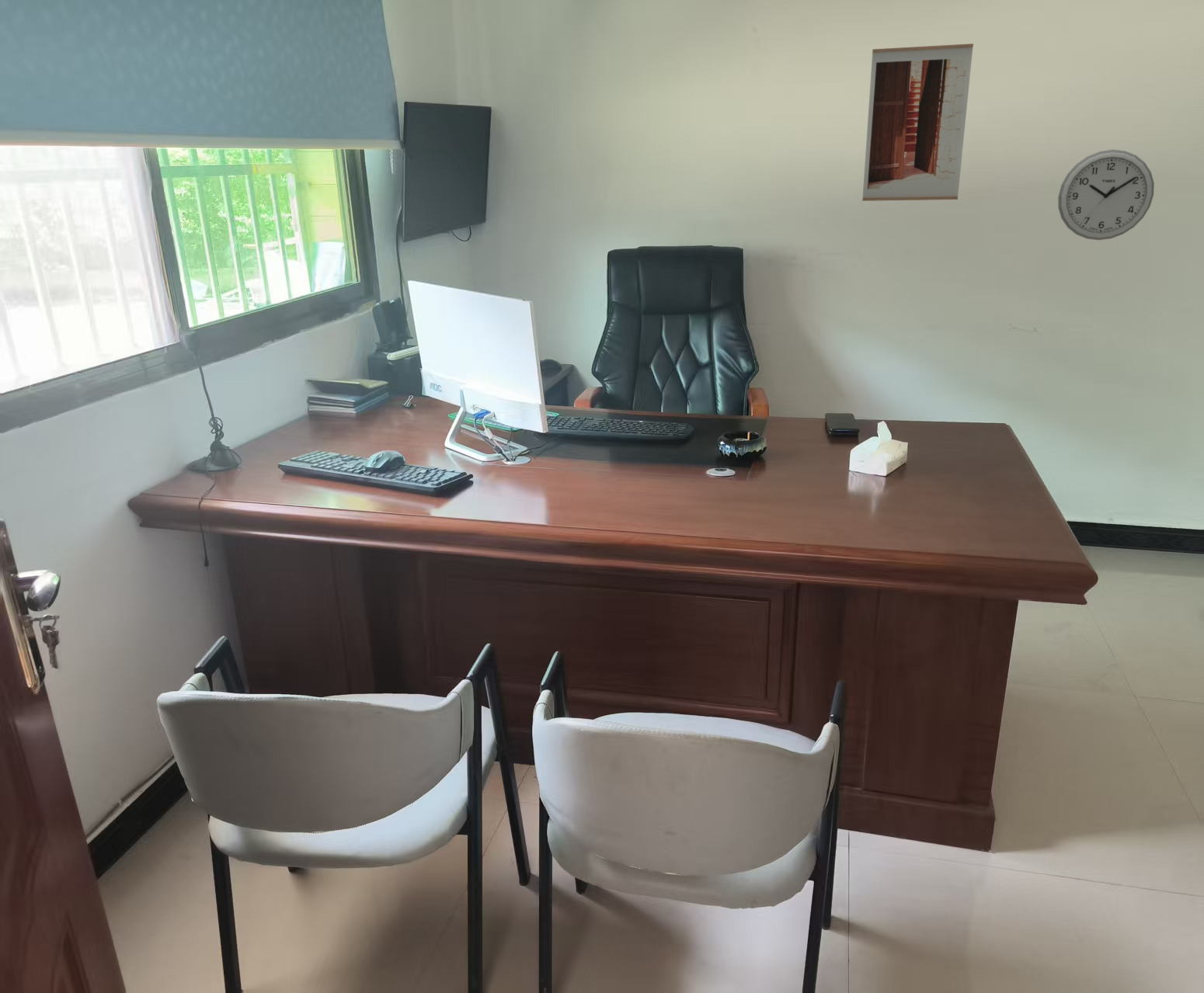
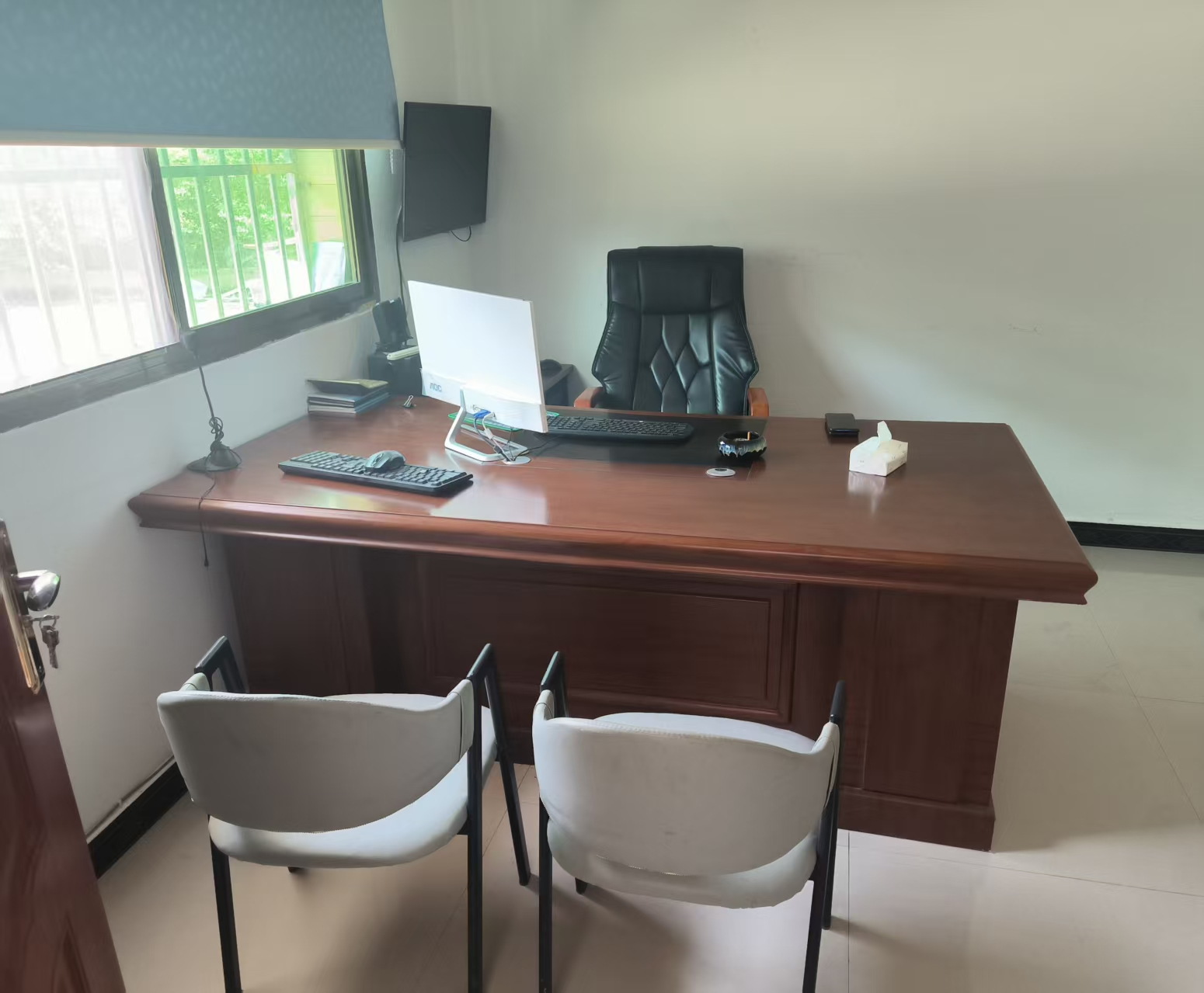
- wall clock [1057,149,1155,241]
- wall art [861,43,974,202]
